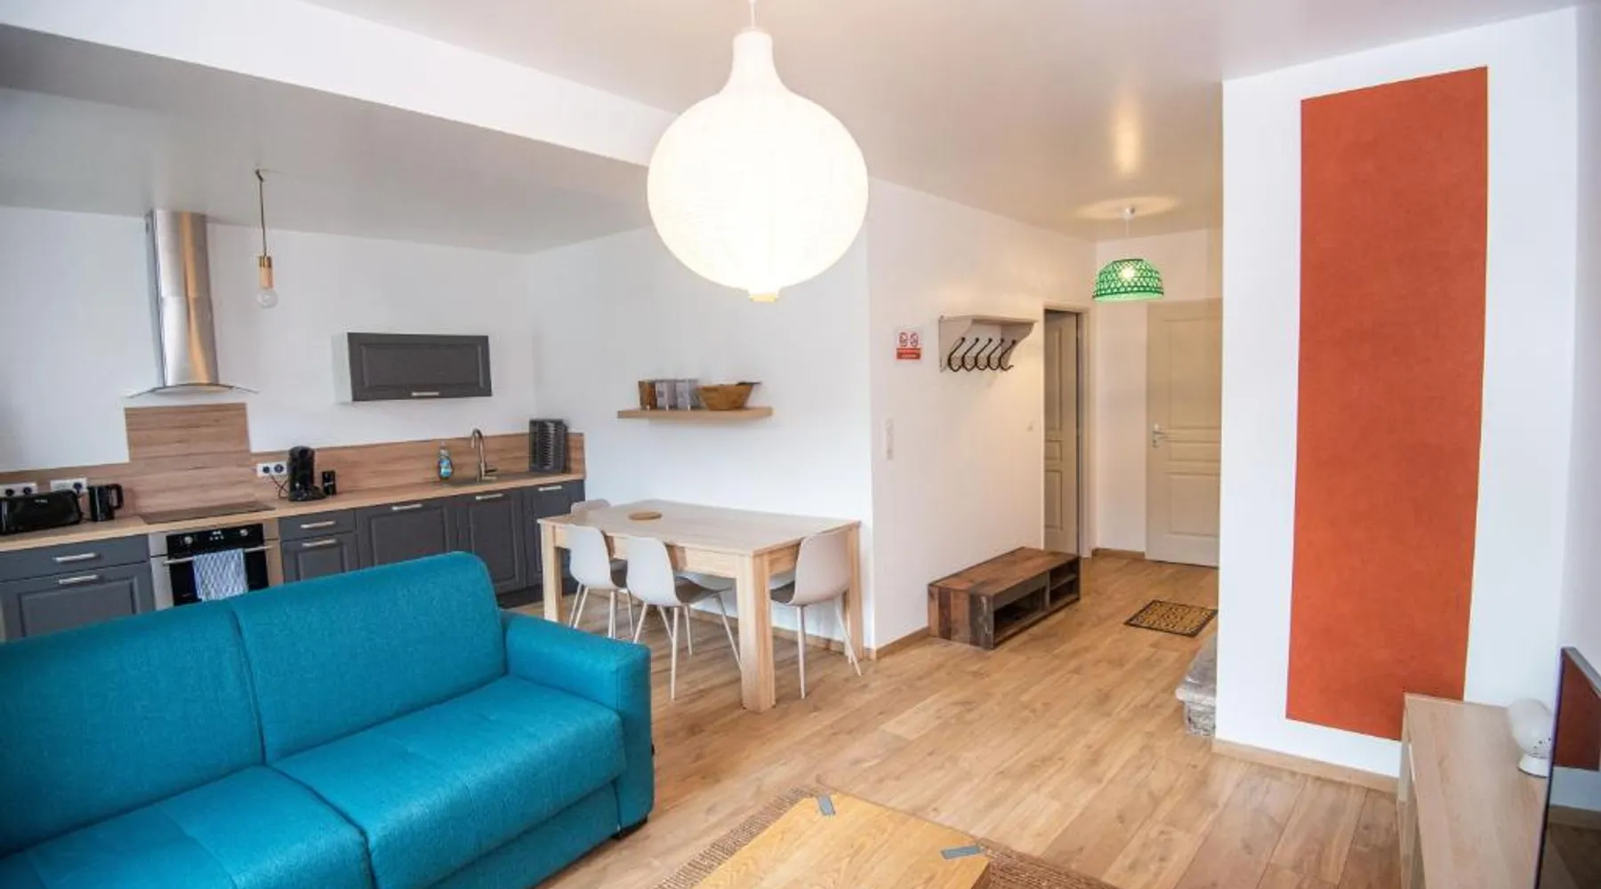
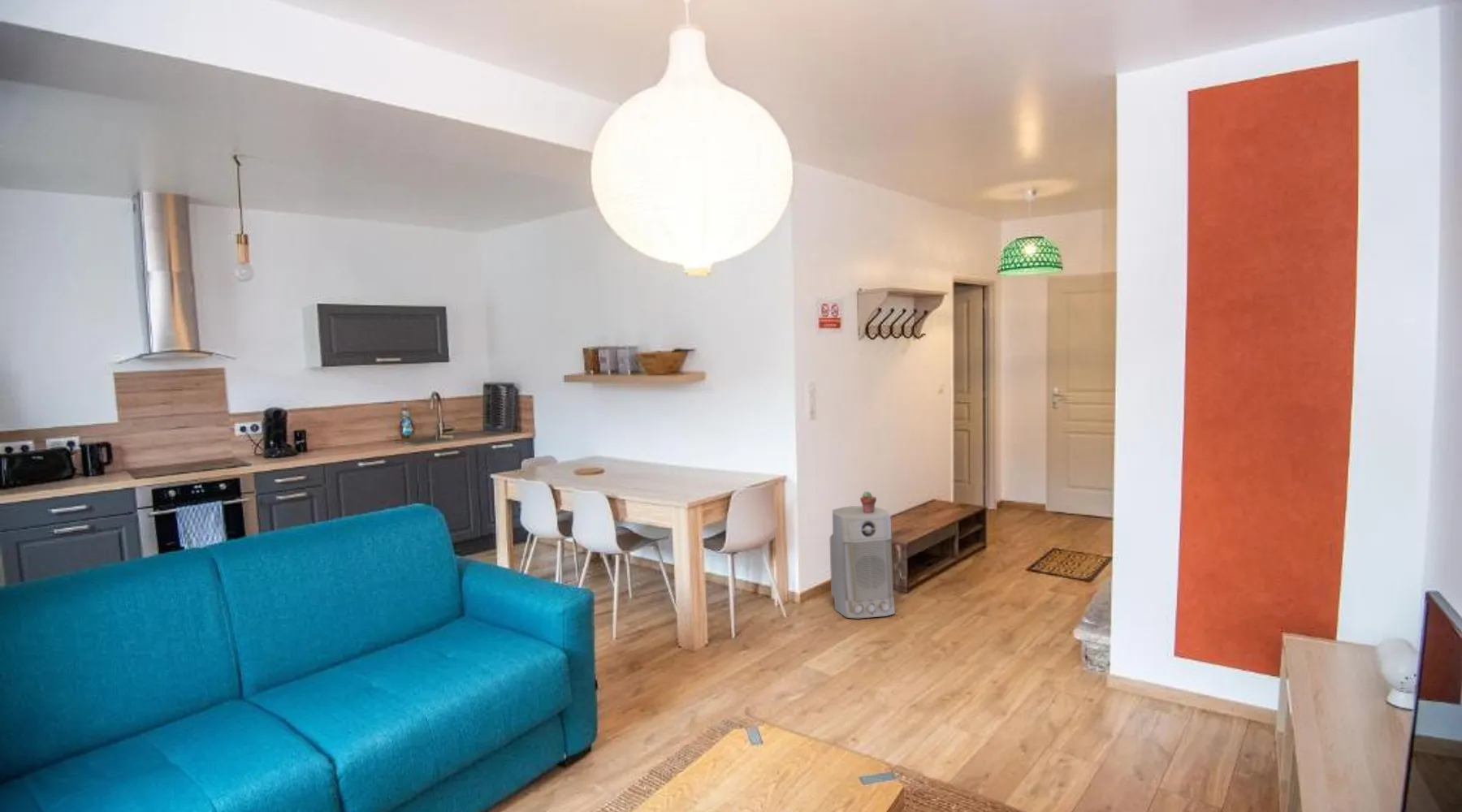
+ air purifier [829,505,896,620]
+ potted succulent [859,490,877,513]
